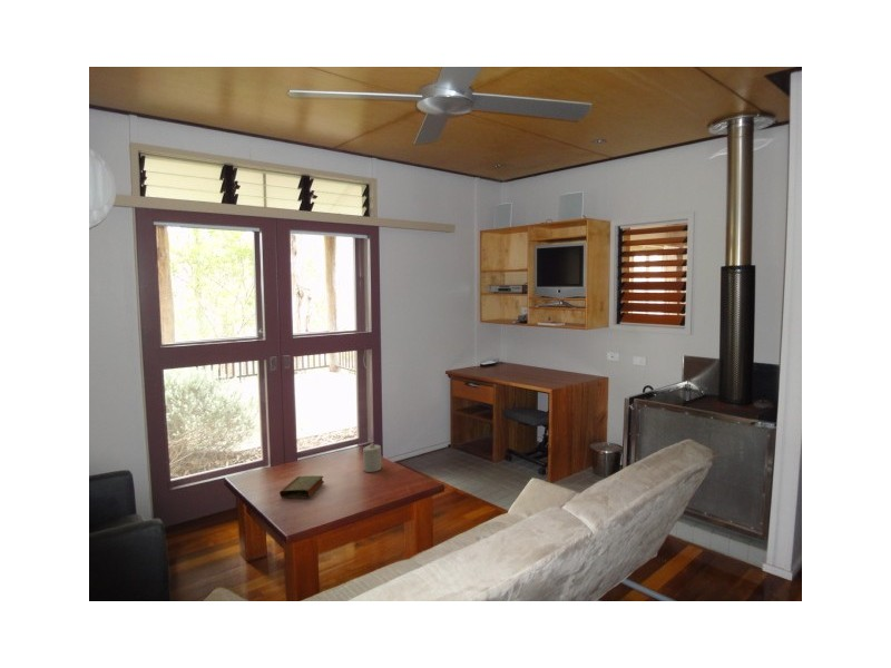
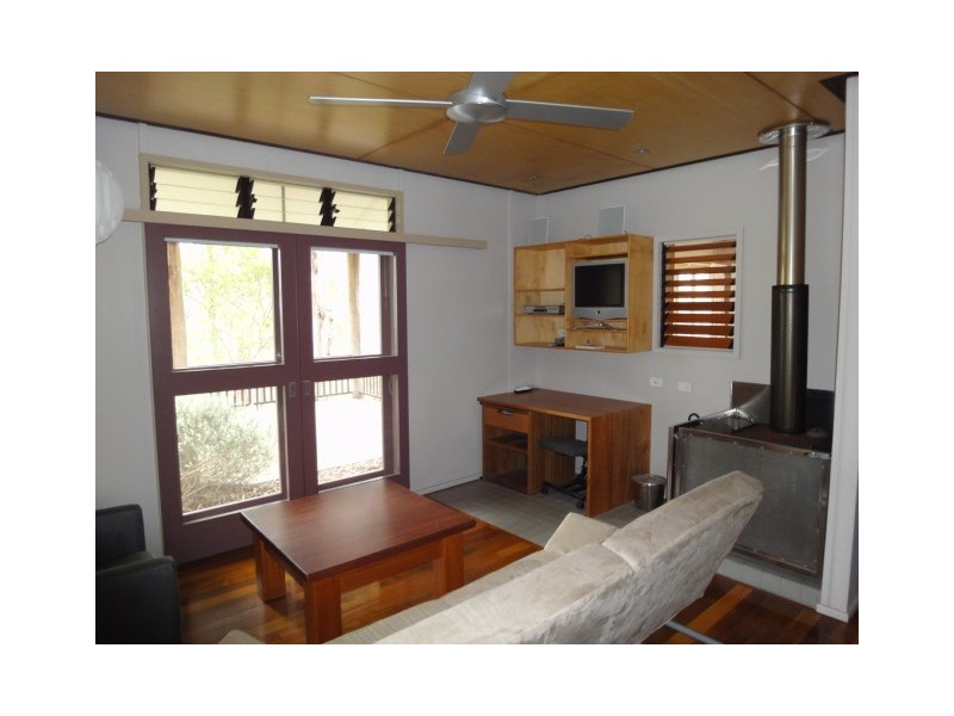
- book [278,474,325,499]
- candle [362,442,383,473]
